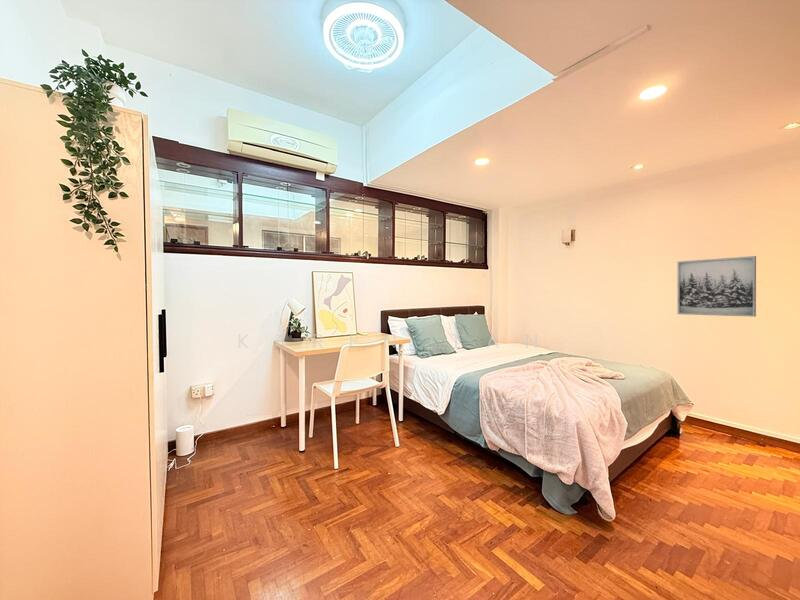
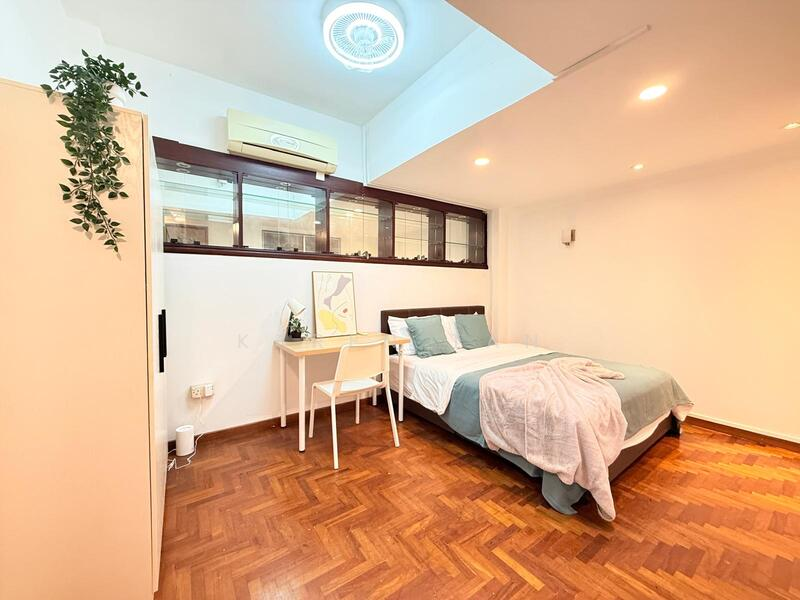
- wall art [676,255,757,318]
